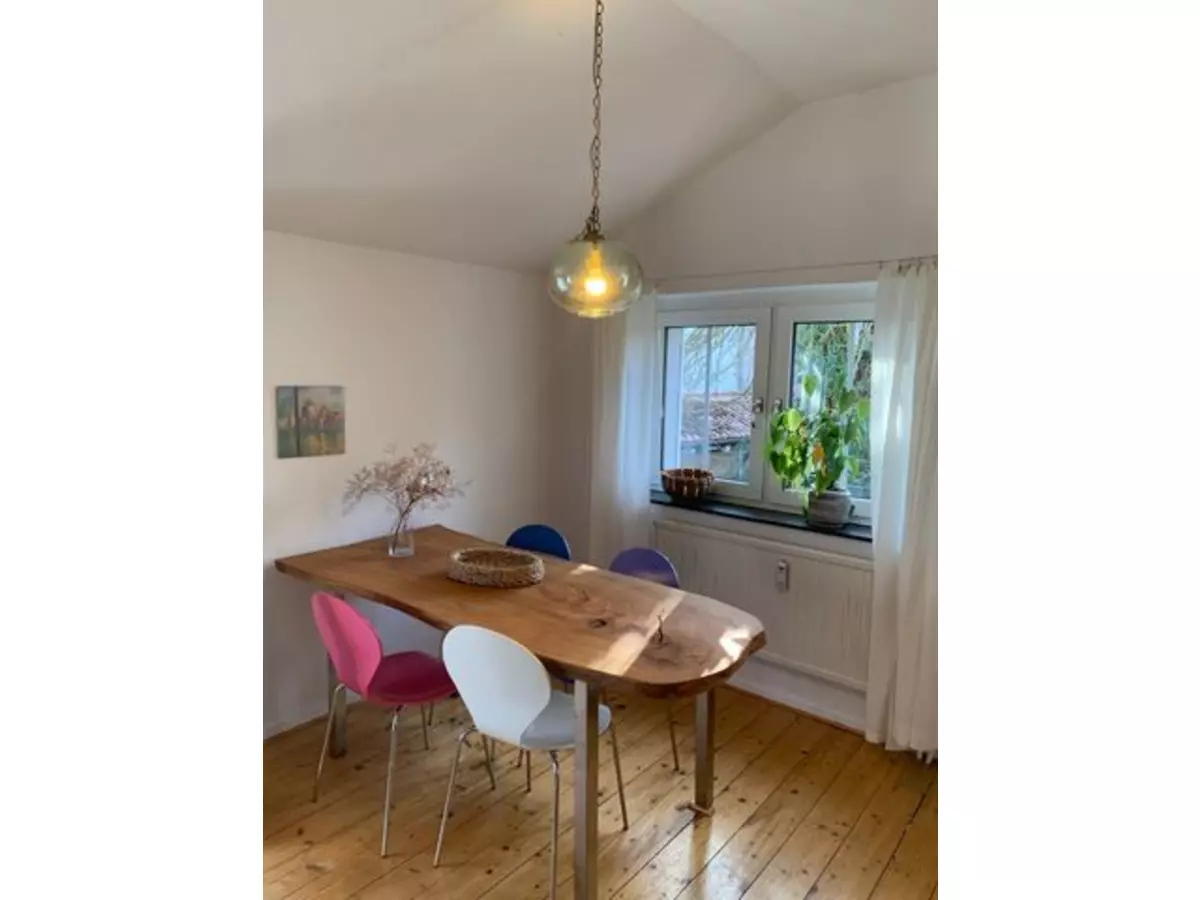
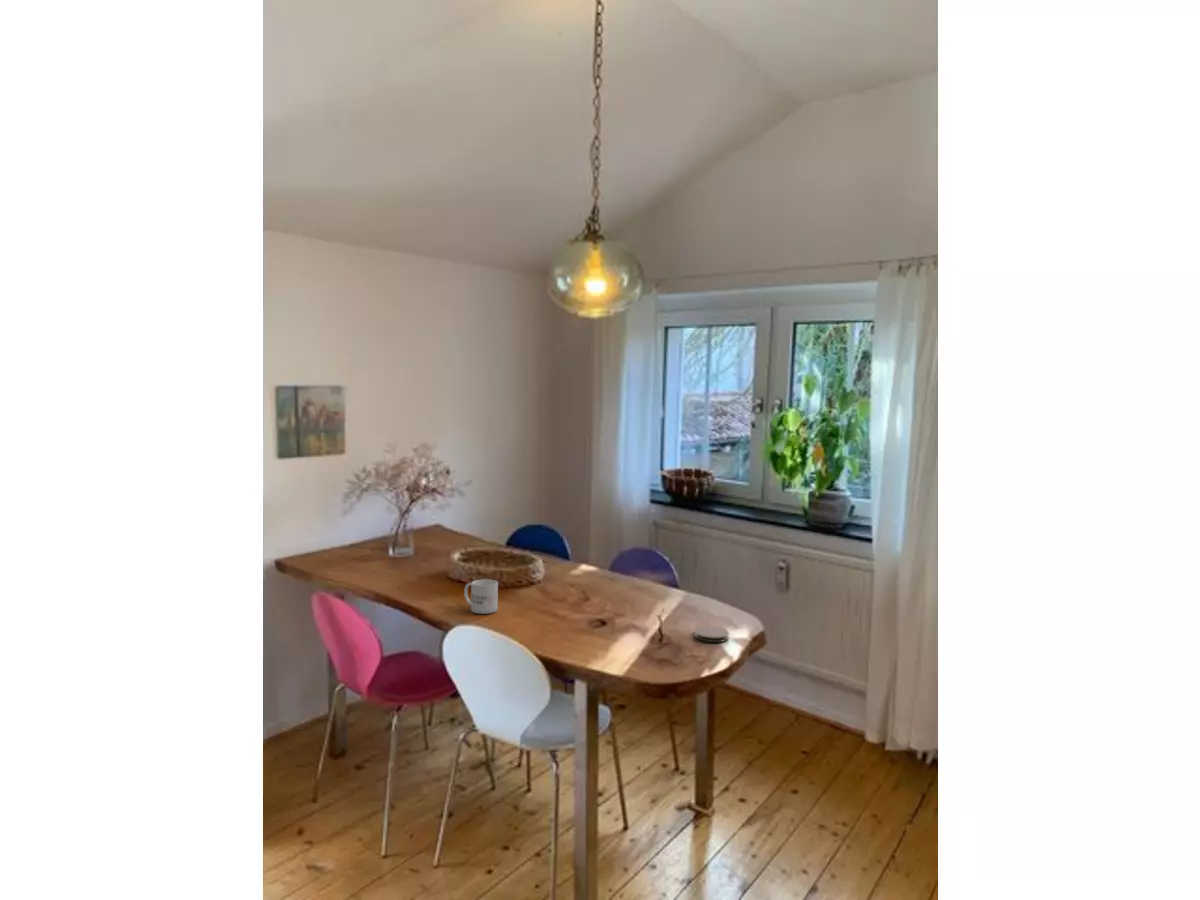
+ mug [463,578,499,615]
+ coaster [693,625,730,643]
